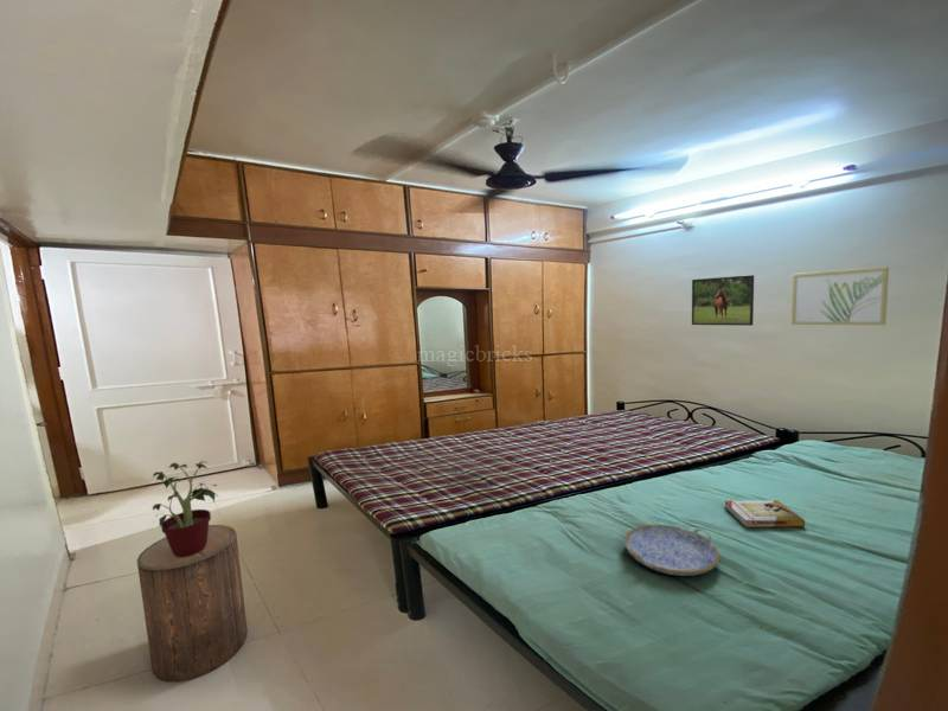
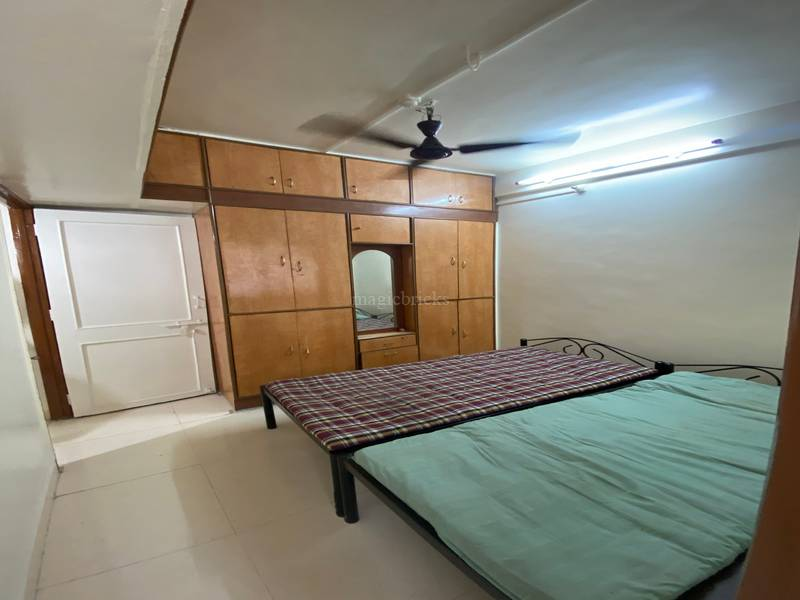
- wall art [790,265,890,326]
- stool [136,524,249,684]
- potted plant [150,460,219,558]
- serving tray [623,524,720,577]
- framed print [691,274,755,327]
- book [724,499,806,529]
